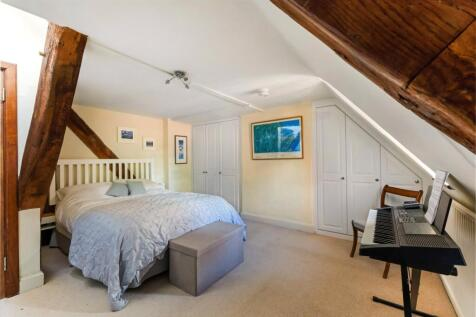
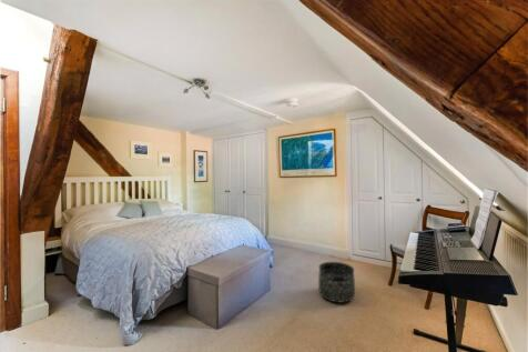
+ basket [317,261,356,304]
